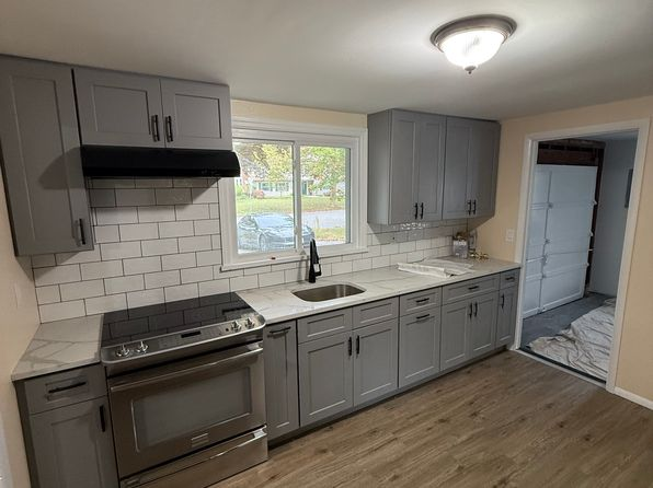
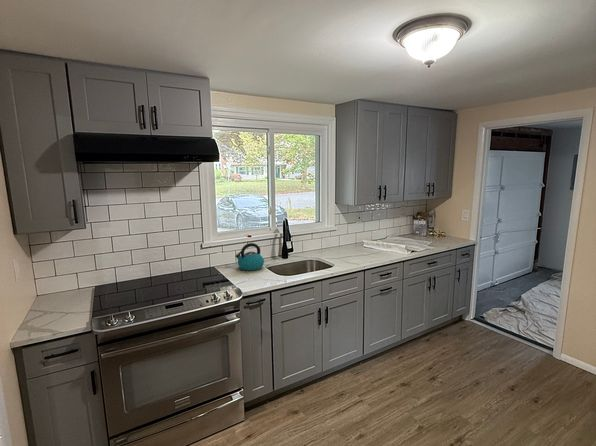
+ kettle [234,242,265,272]
